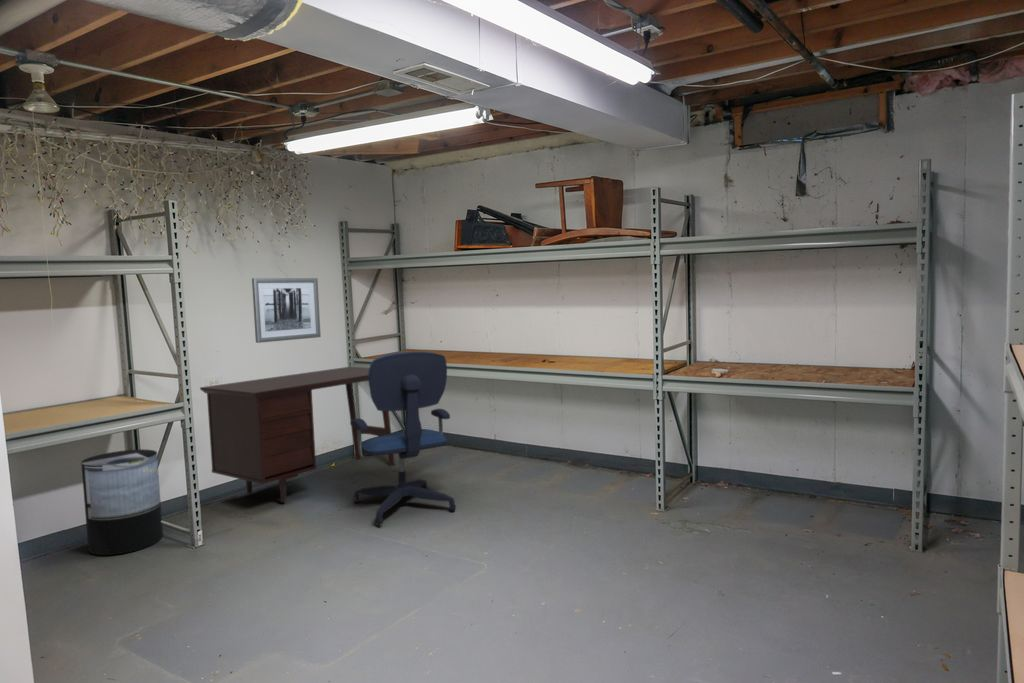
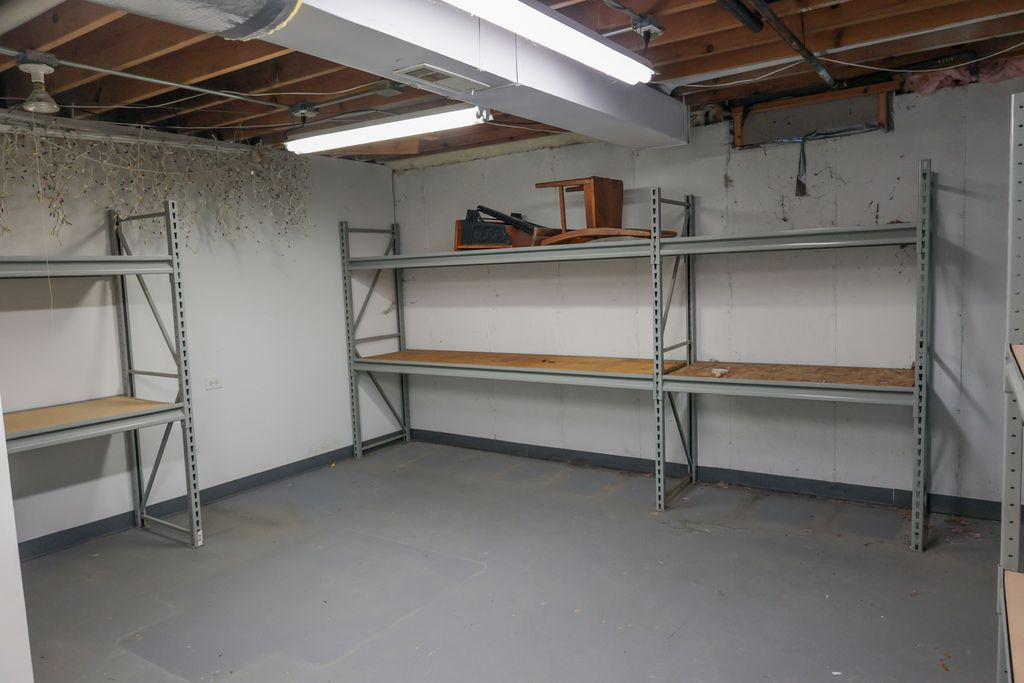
- wall art [251,277,322,344]
- desk [199,366,396,503]
- trash can [80,448,164,556]
- office chair [349,351,457,526]
